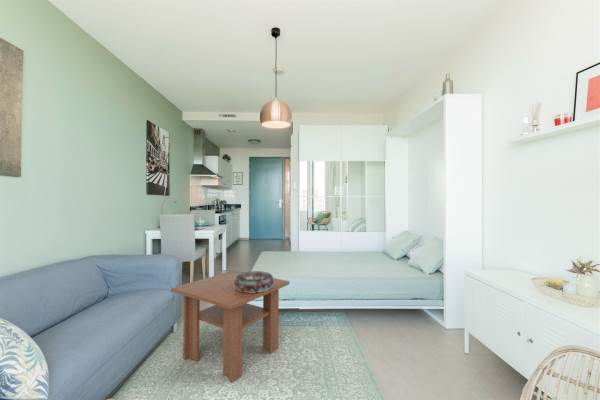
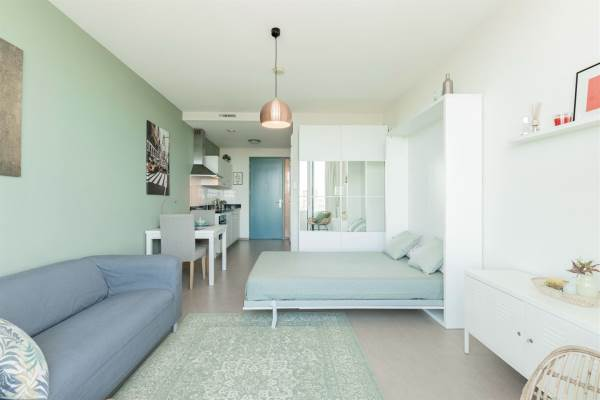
- decorative bowl [234,270,274,293]
- coffee table [170,270,290,383]
